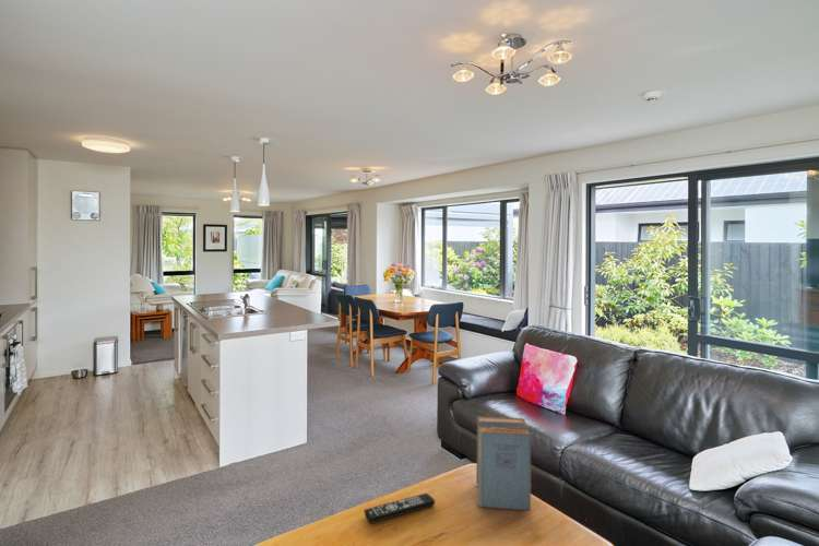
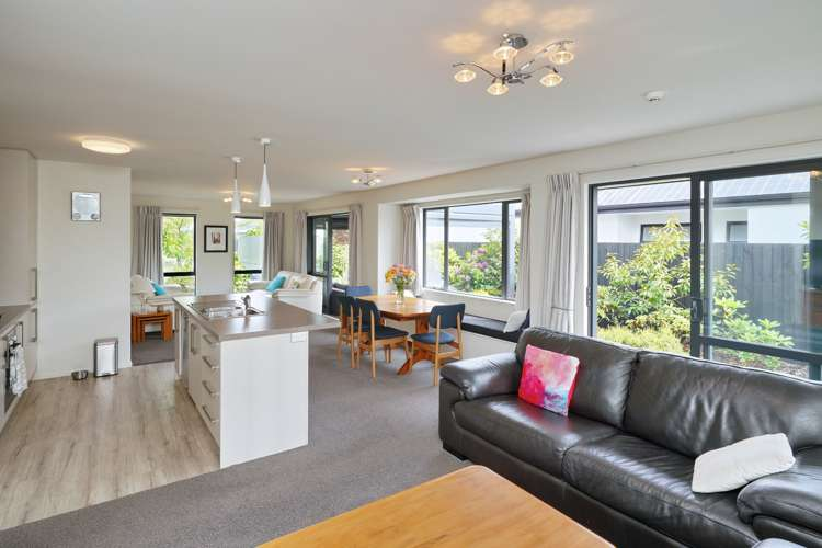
- book [475,415,532,511]
- remote control [363,492,436,524]
